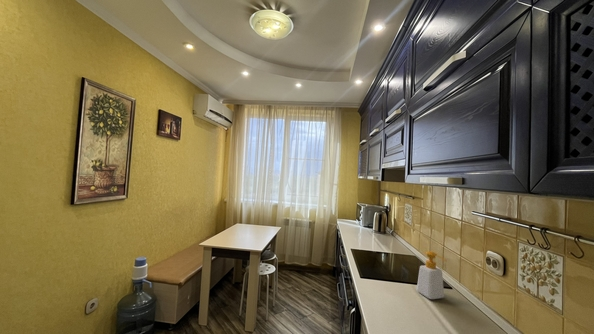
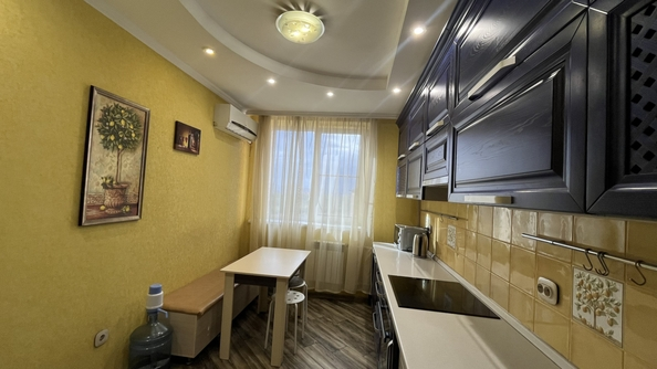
- soap bottle [416,250,448,300]
